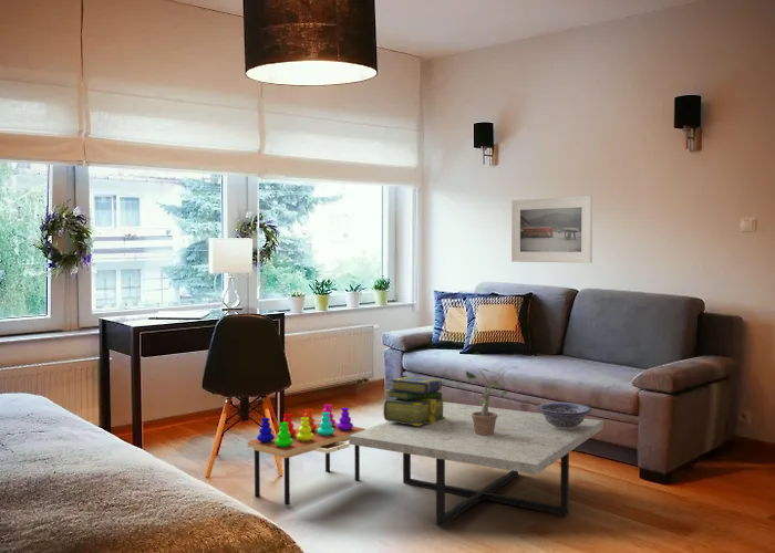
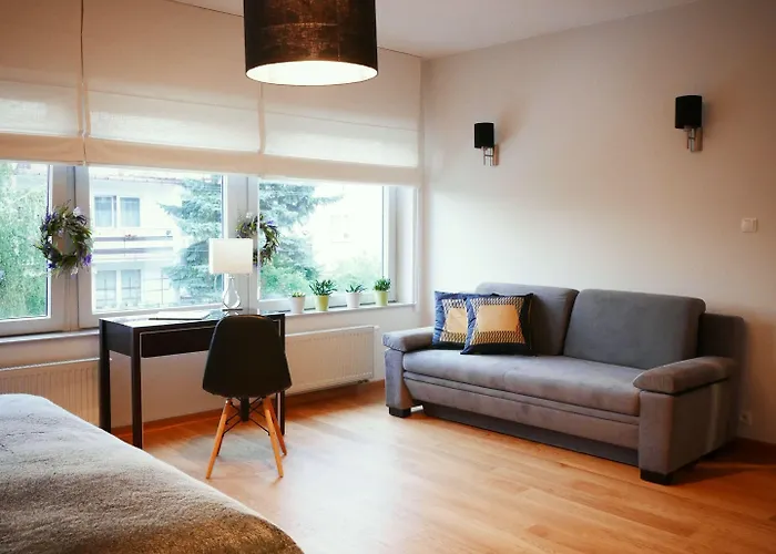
- stacking toy [247,404,366,507]
- coffee table [348,401,604,528]
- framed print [510,195,593,264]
- potted plant [465,357,508,436]
- decorative bowl [536,401,592,430]
- stack of books [382,376,447,426]
